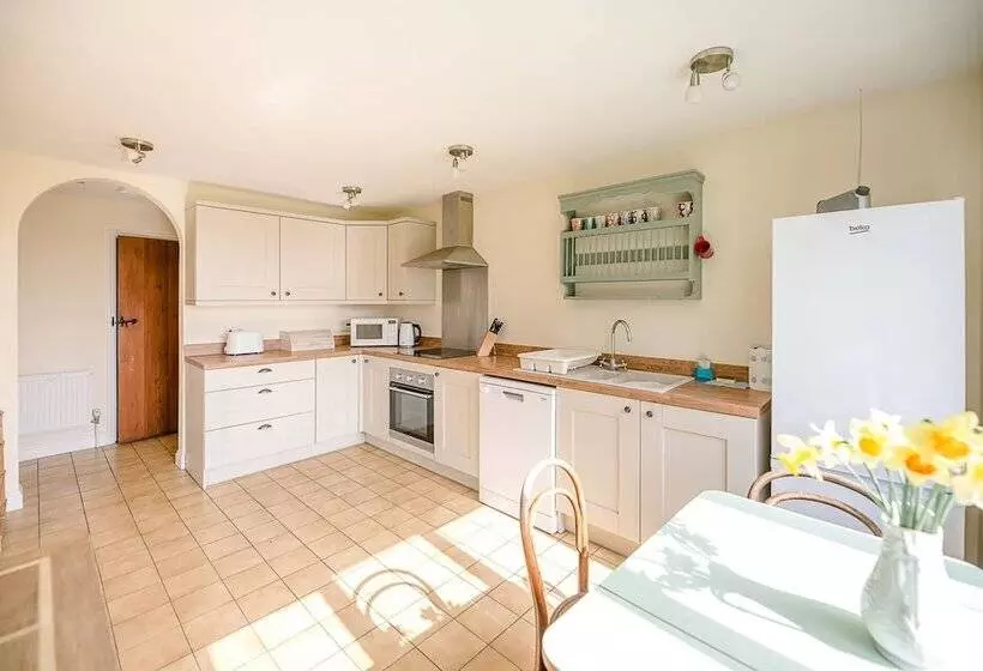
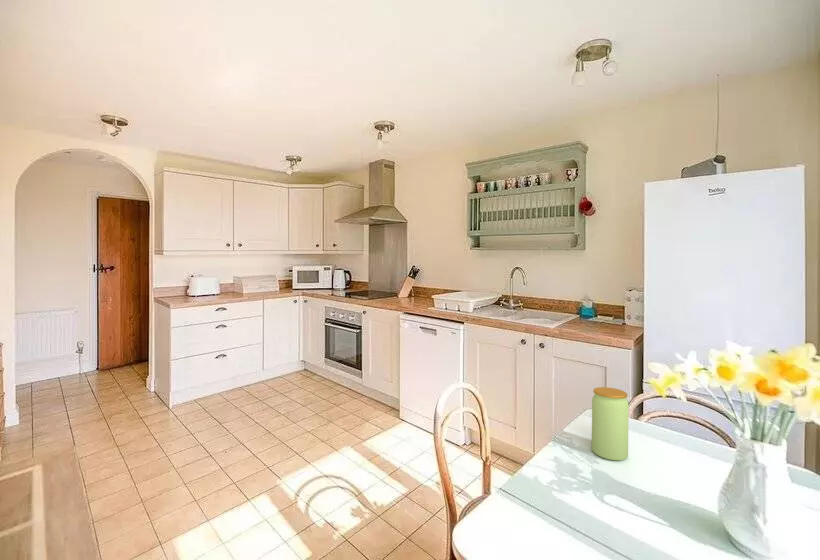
+ jar [591,386,630,461]
